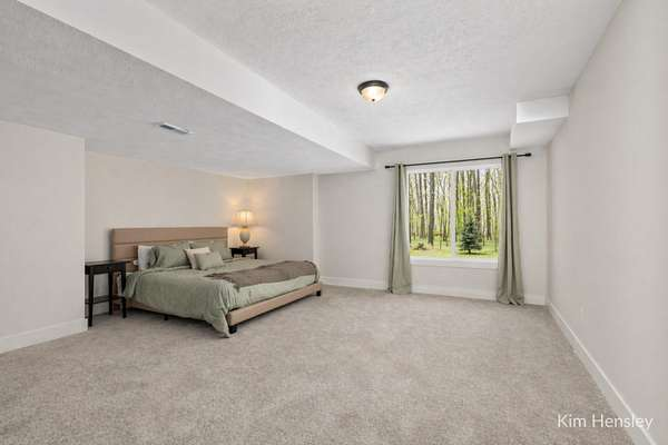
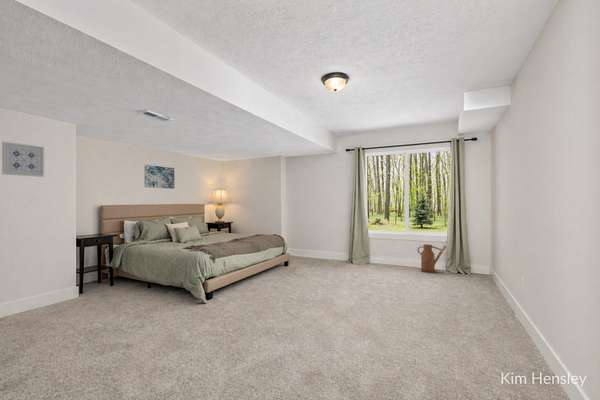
+ watering can [417,243,447,273]
+ wall art [1,141,45,178]
+ wall art [143,164,175,190]
